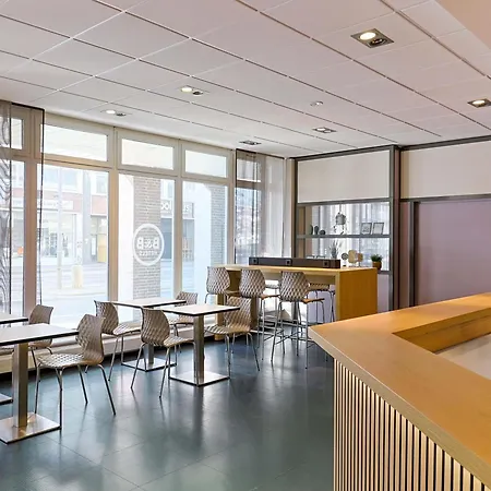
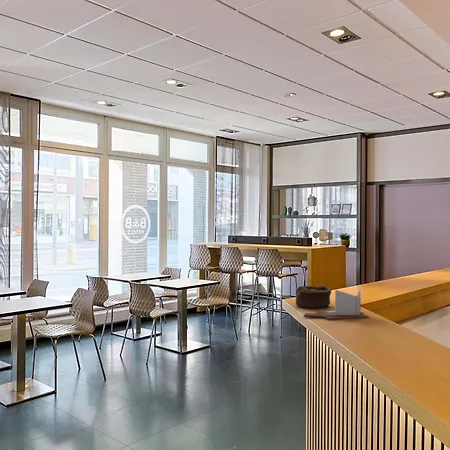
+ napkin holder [303,288,370,321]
+ bowl [295,284,332,310]
